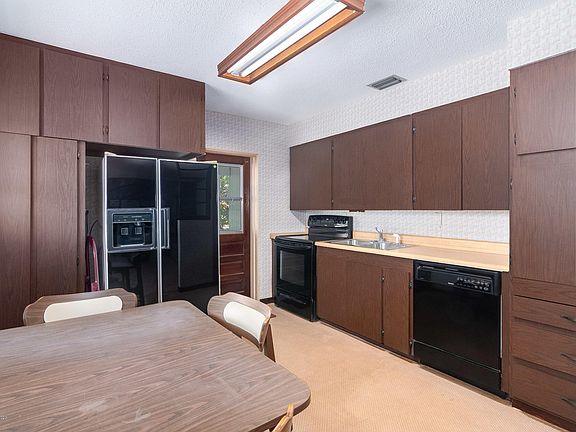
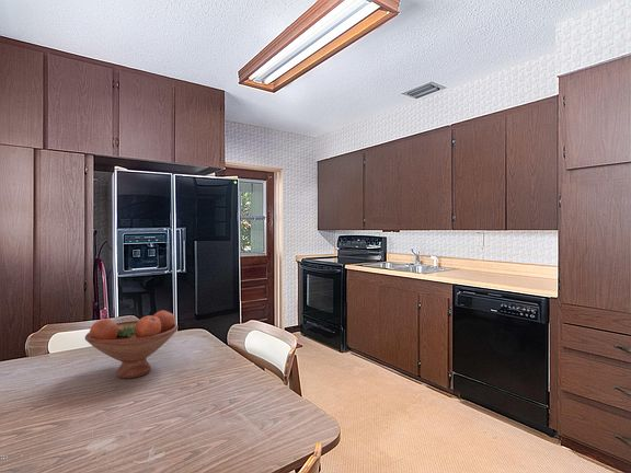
+ fruit bowl [84,310,179,379]
